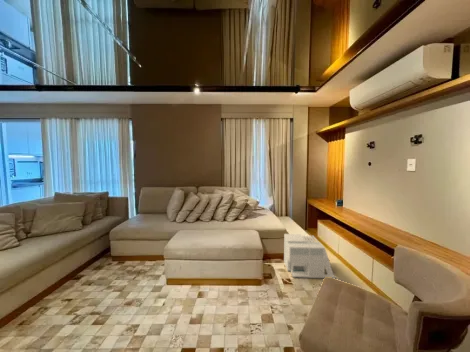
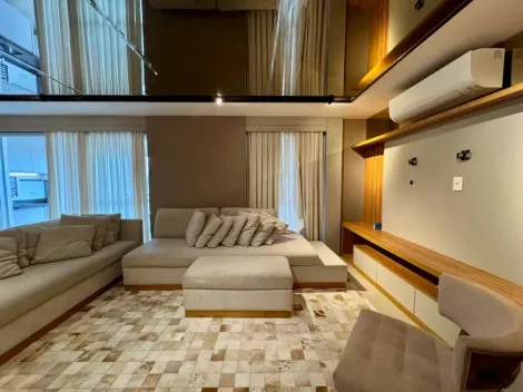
- architectural model [283,233,337,279]
